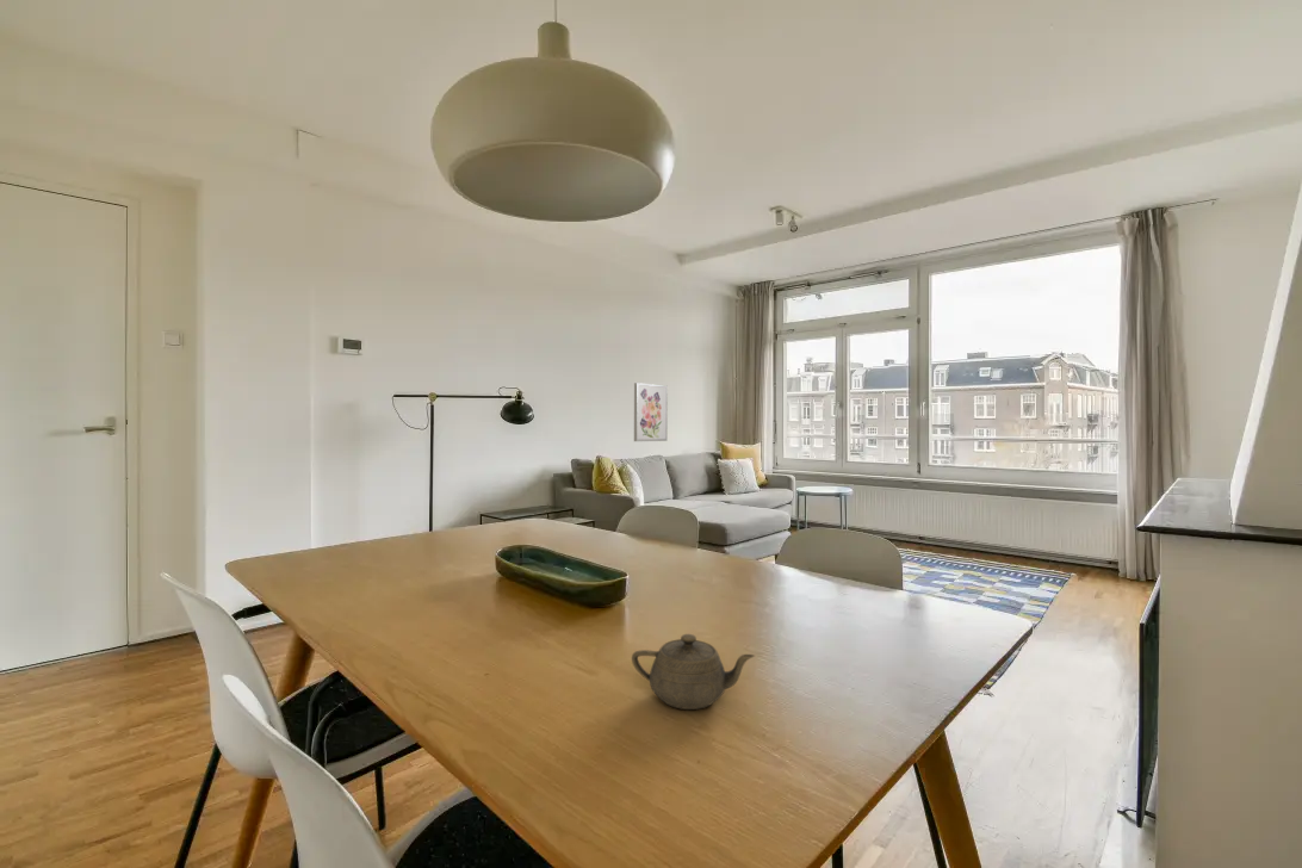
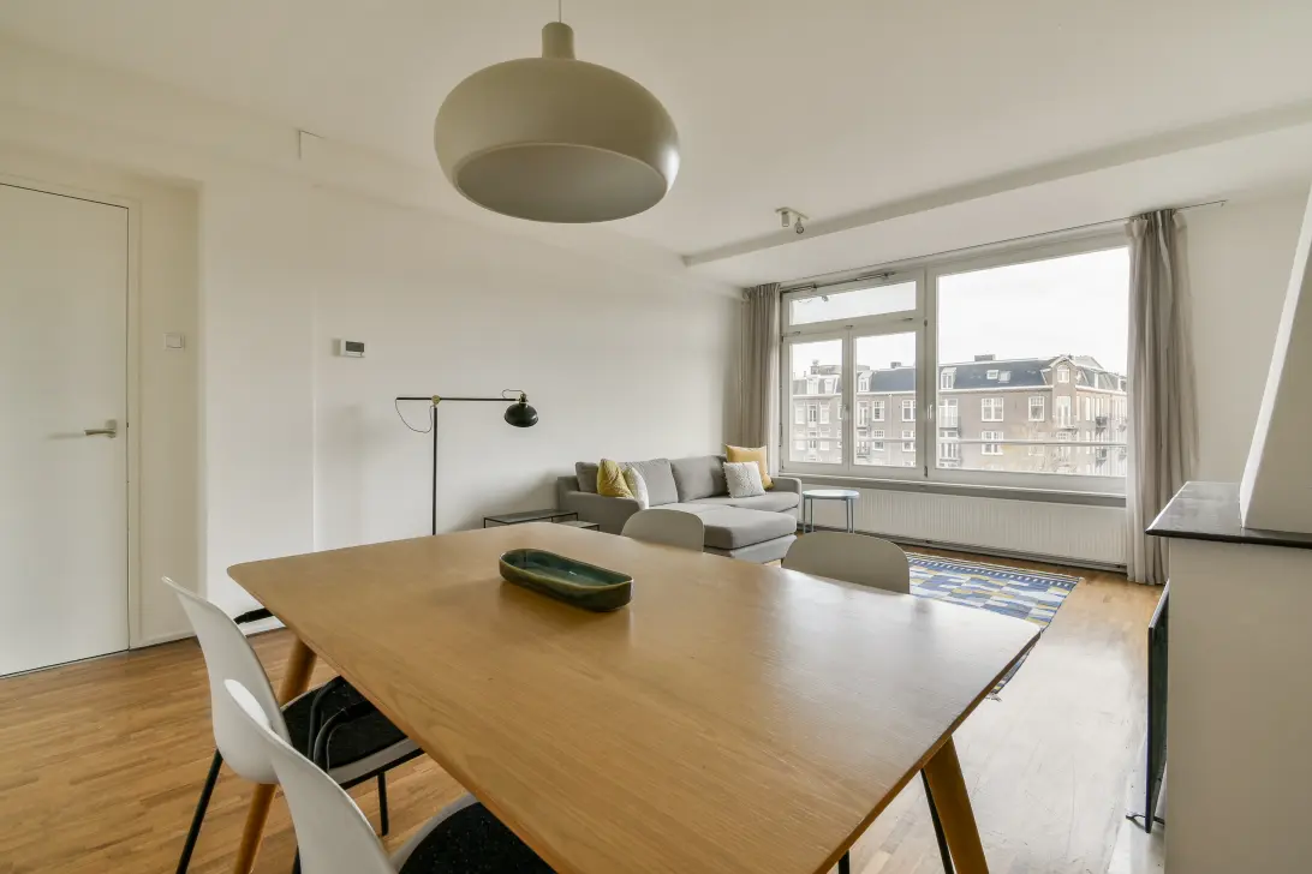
- wall art [633,382,669,442]
- teapot [631,633,756,711]
